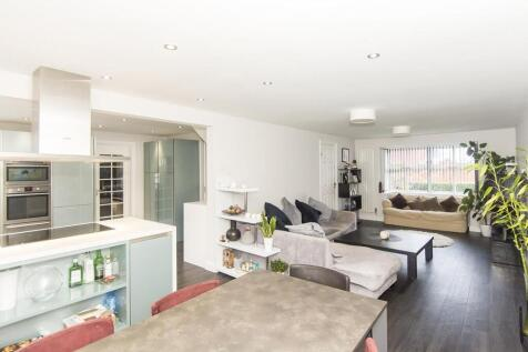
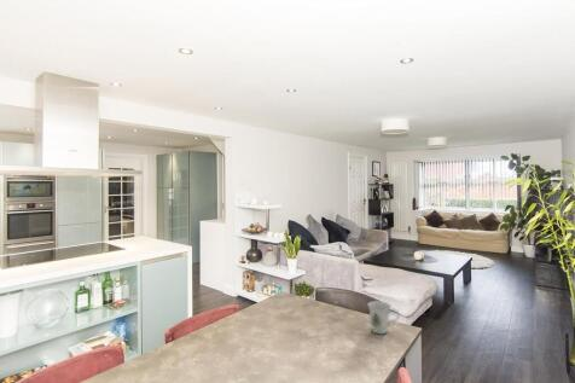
+ mug [366,300,400,336]
